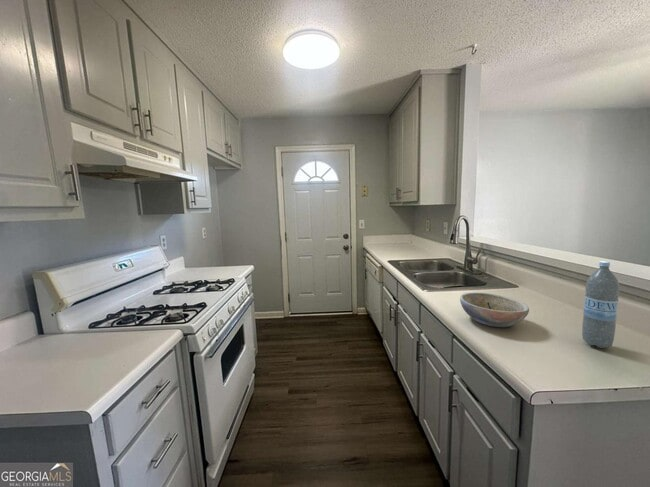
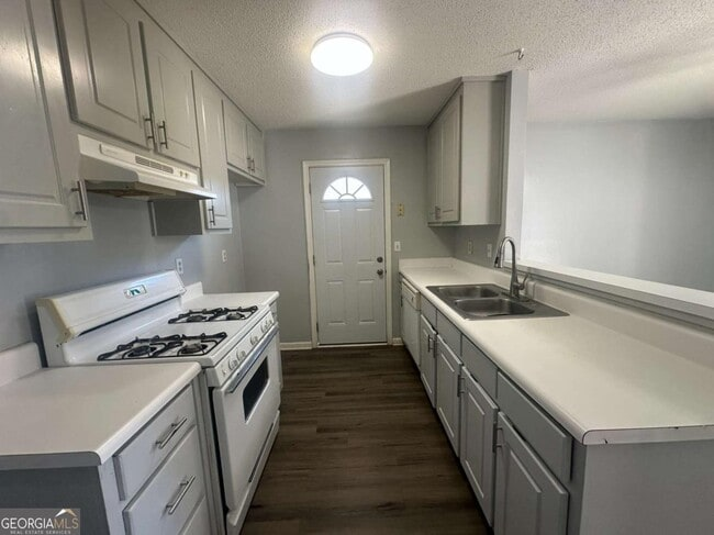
- bowl [459,292,530,328]
- water bottle [581,260,621,349]
